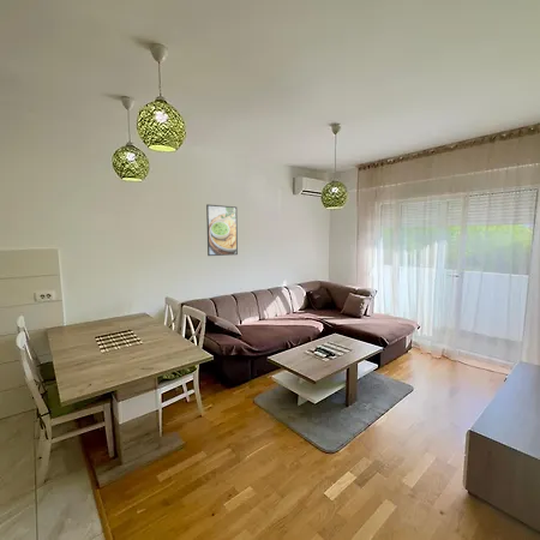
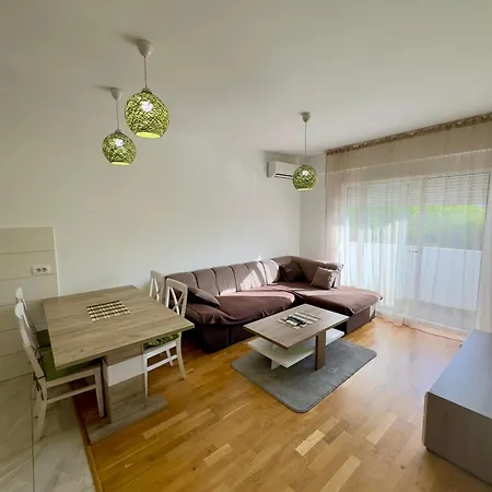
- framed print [205,203,239,257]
